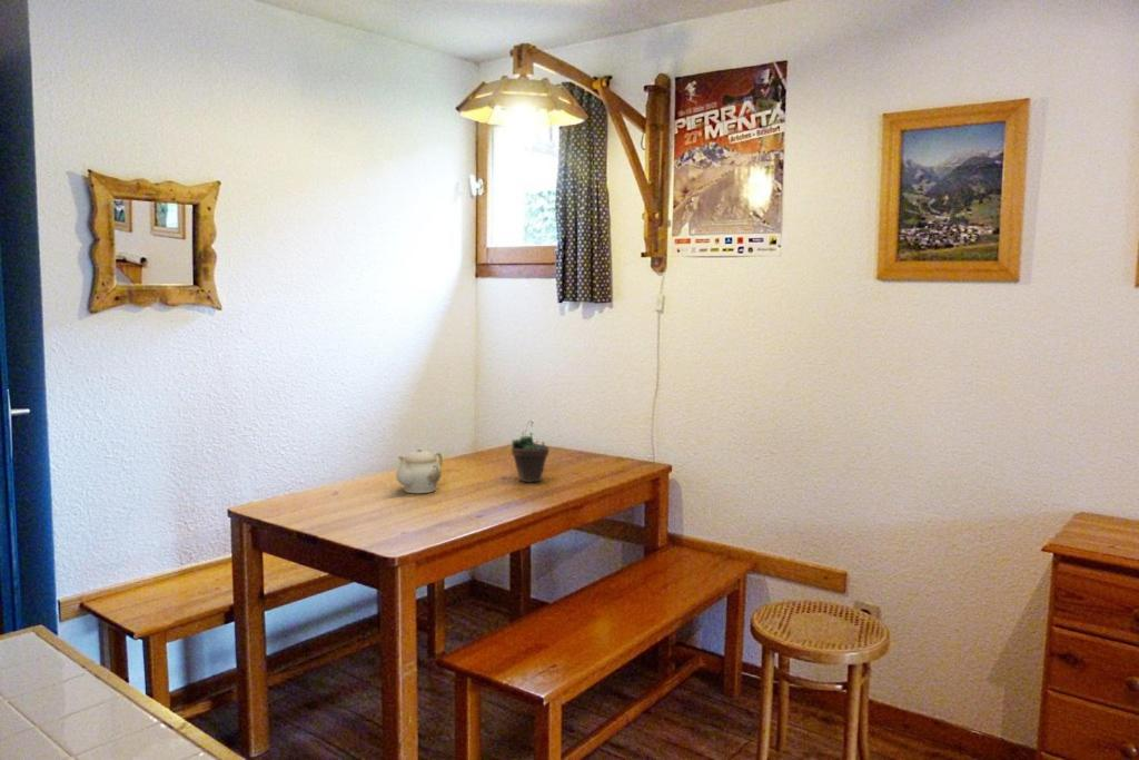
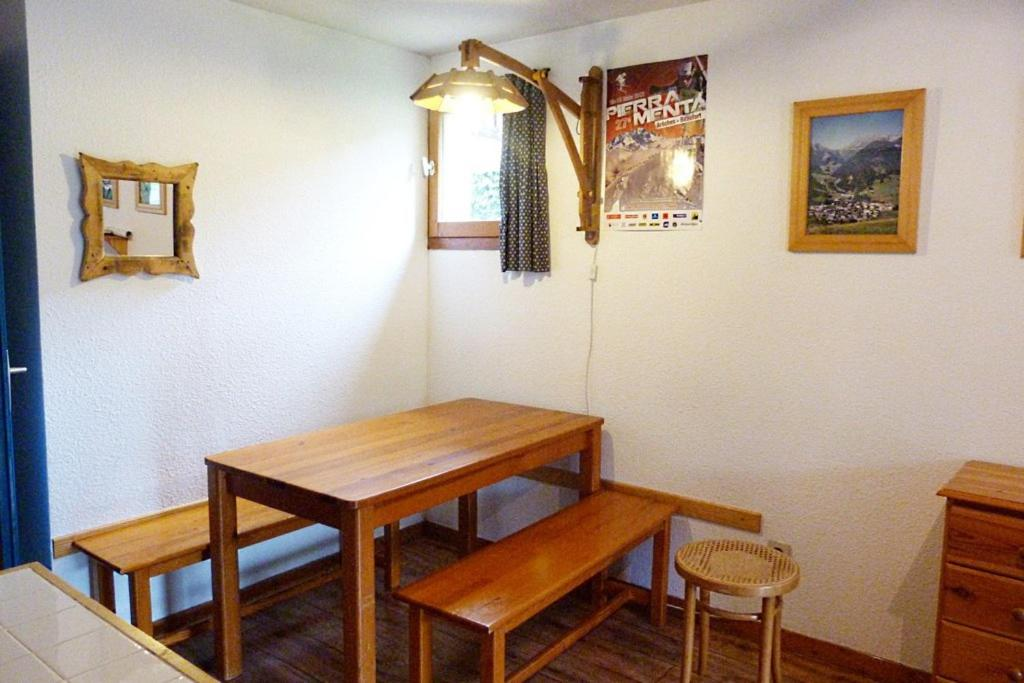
- teapot [395,446,444,494]
- succulent plant [511,420,551,483]
